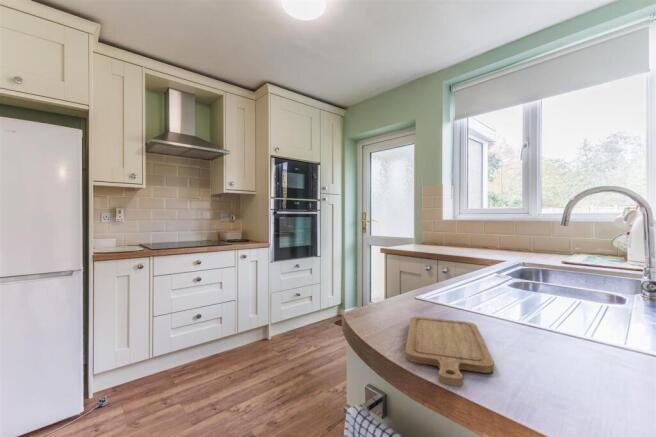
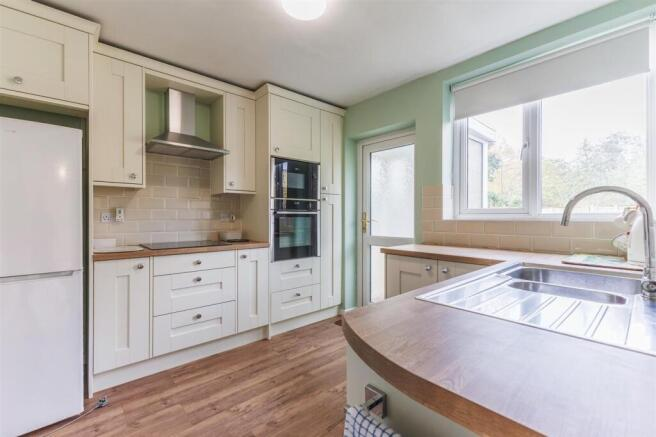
- chopping board [404,316,495,387]
